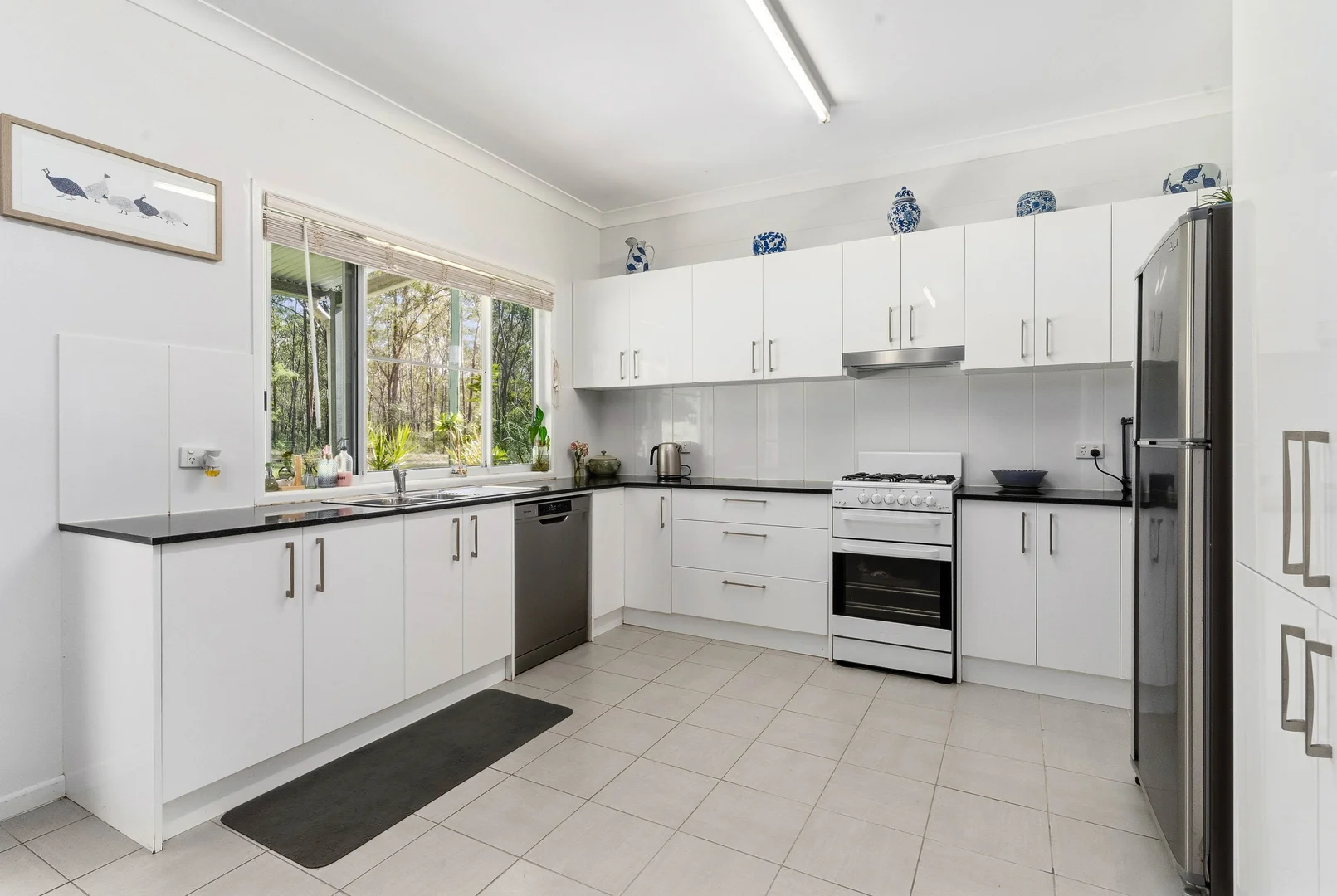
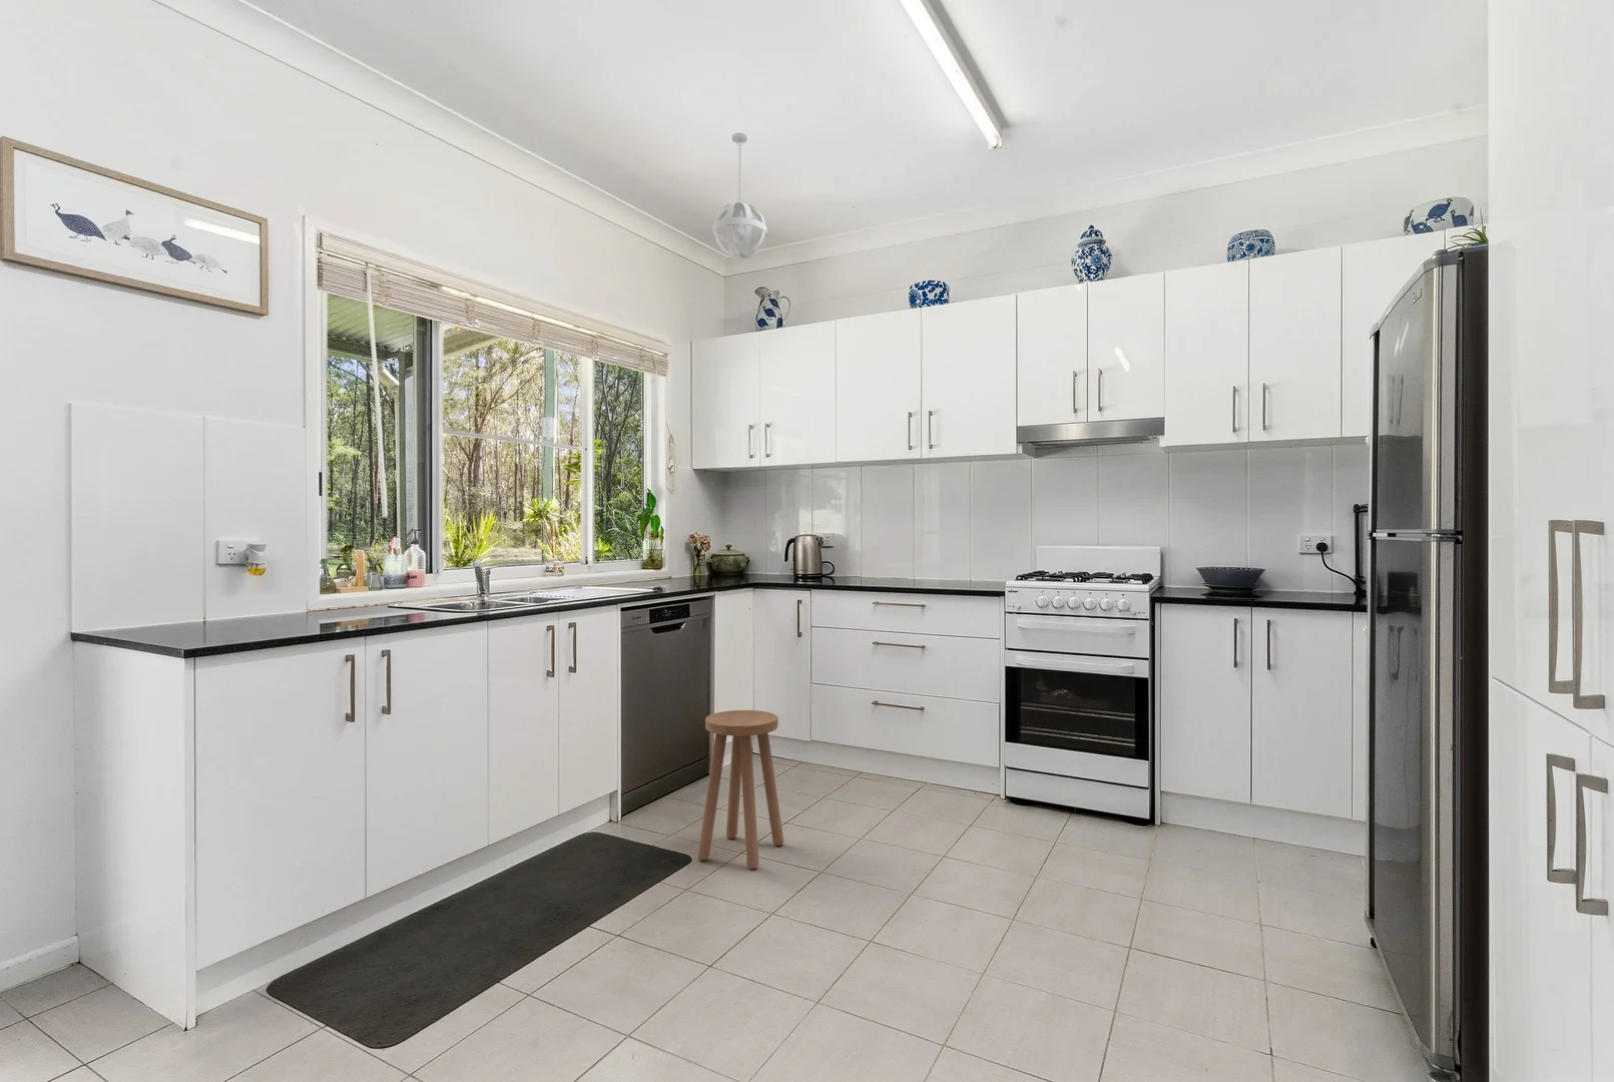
+ stool [698,709,785,869]
+ pendant light [711,133,769,261]
